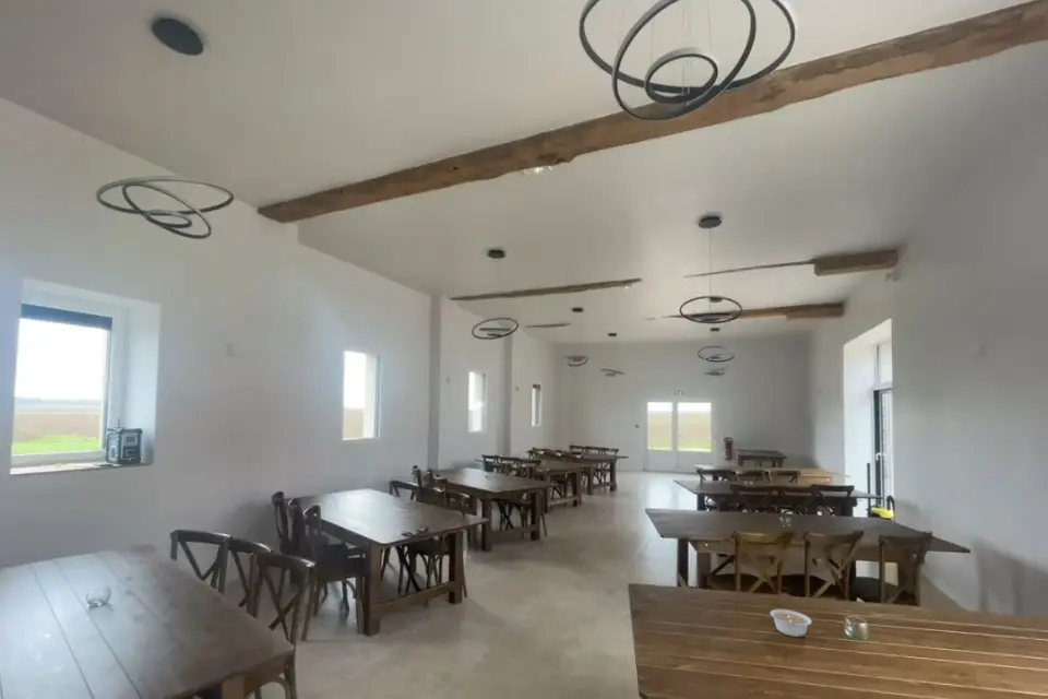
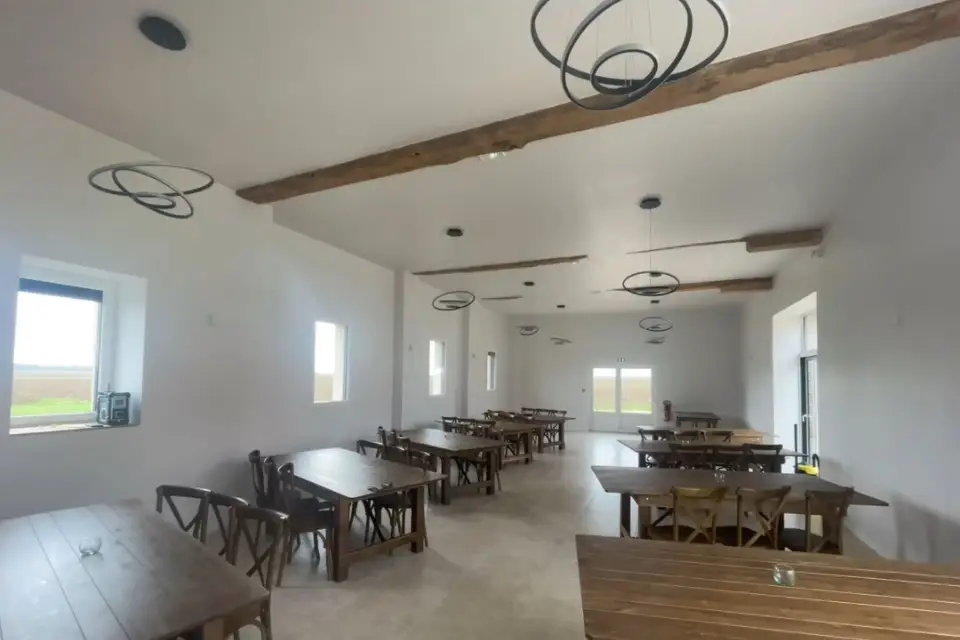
- legume [769,608,813,638]
